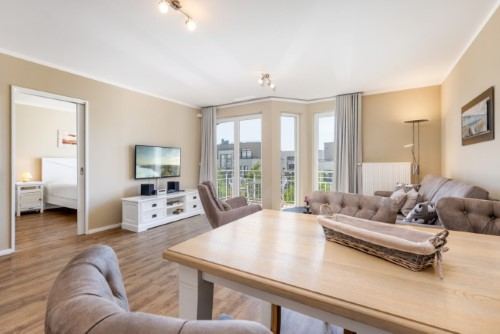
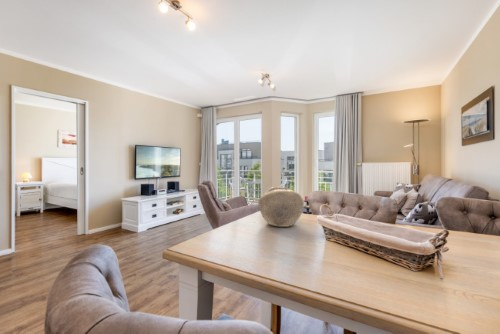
+ decorative bowl [257,186,305,228]
